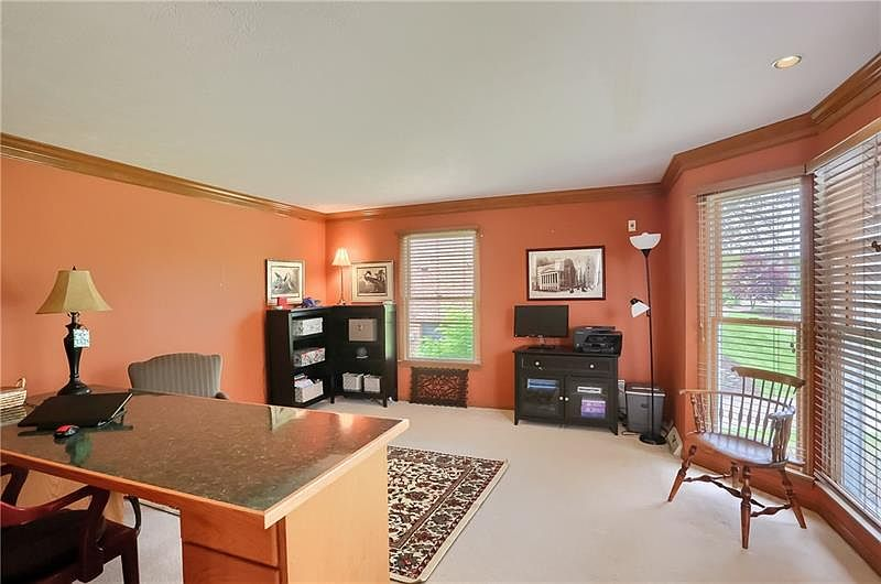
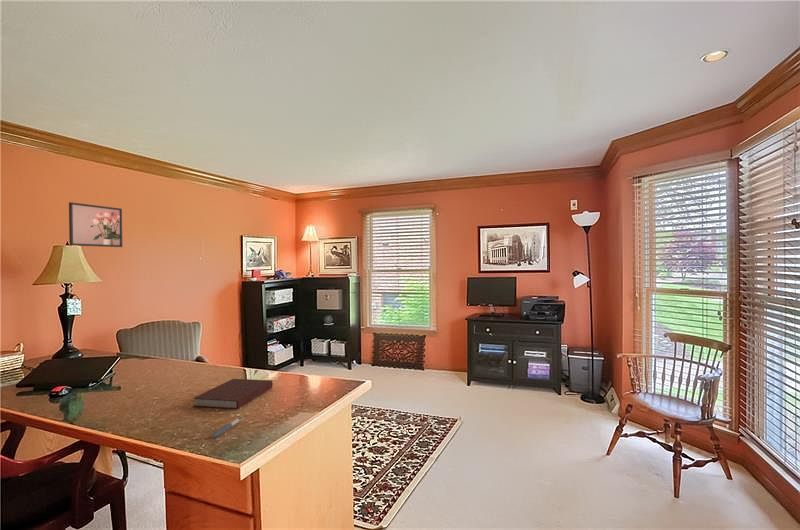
+ pen [210,415,244,439]
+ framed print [68,201,123,248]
+ notebook [192,378,274,410]
